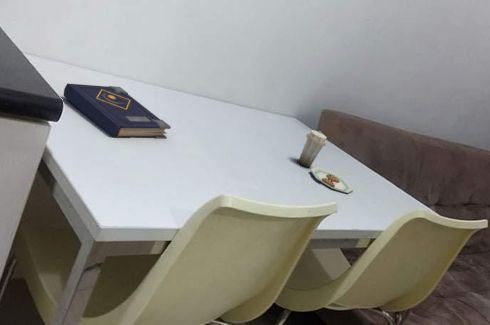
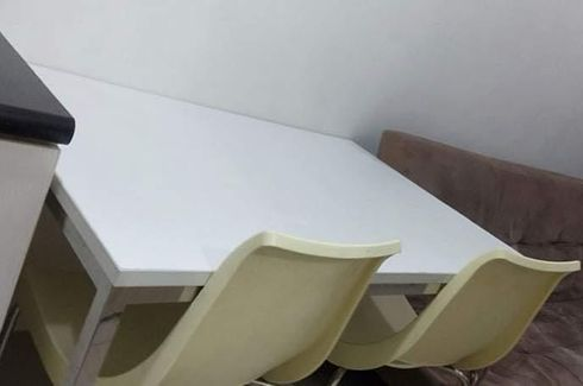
- plate [296,129,355,194]
- book [63,82,172,140]
